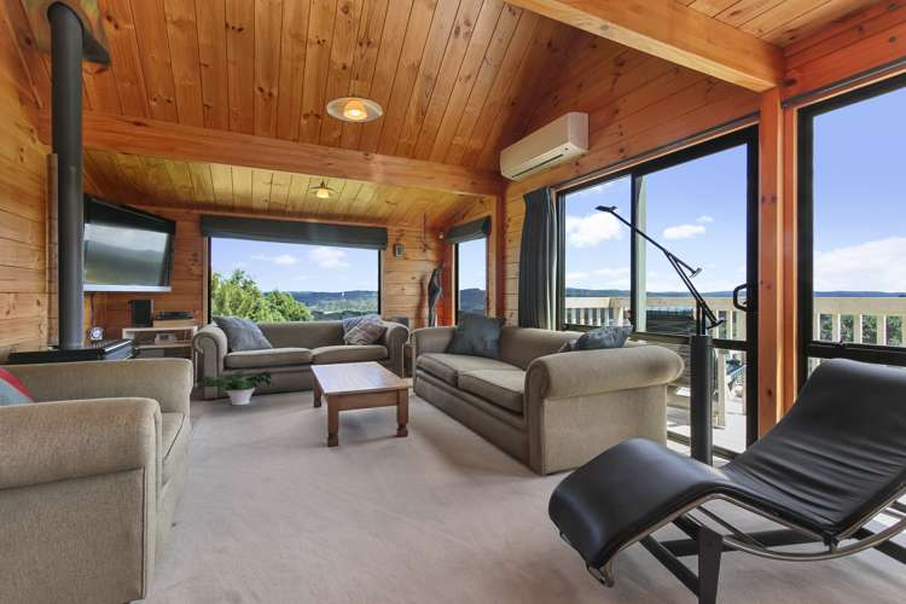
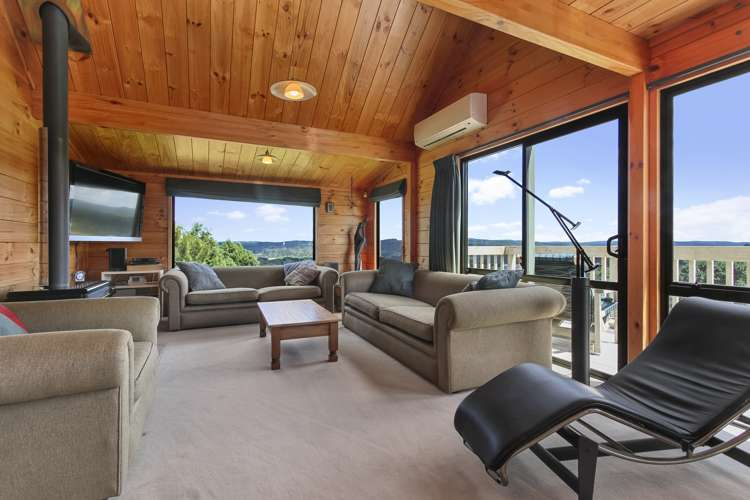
- potted plant [196,370,274,406]
